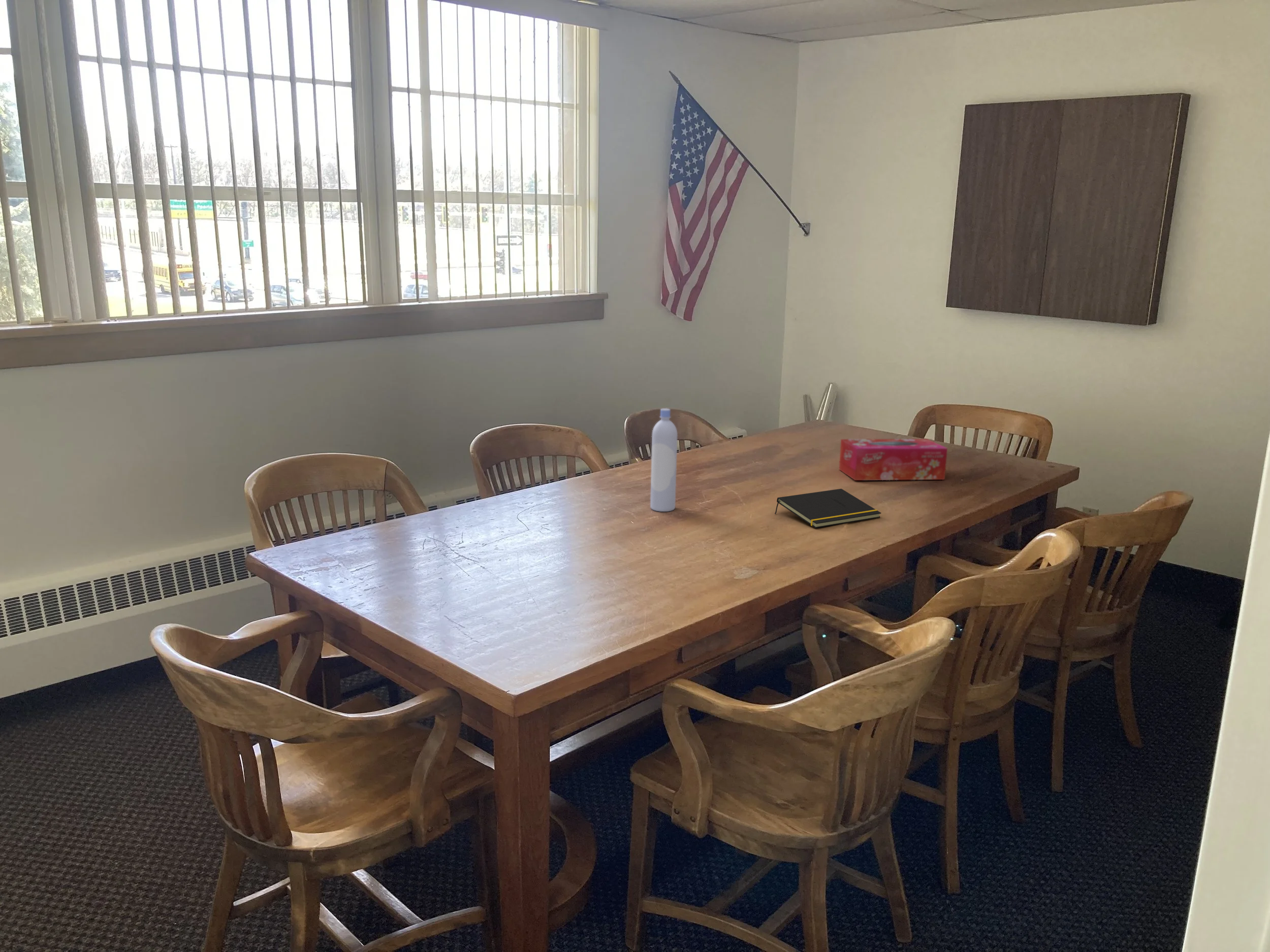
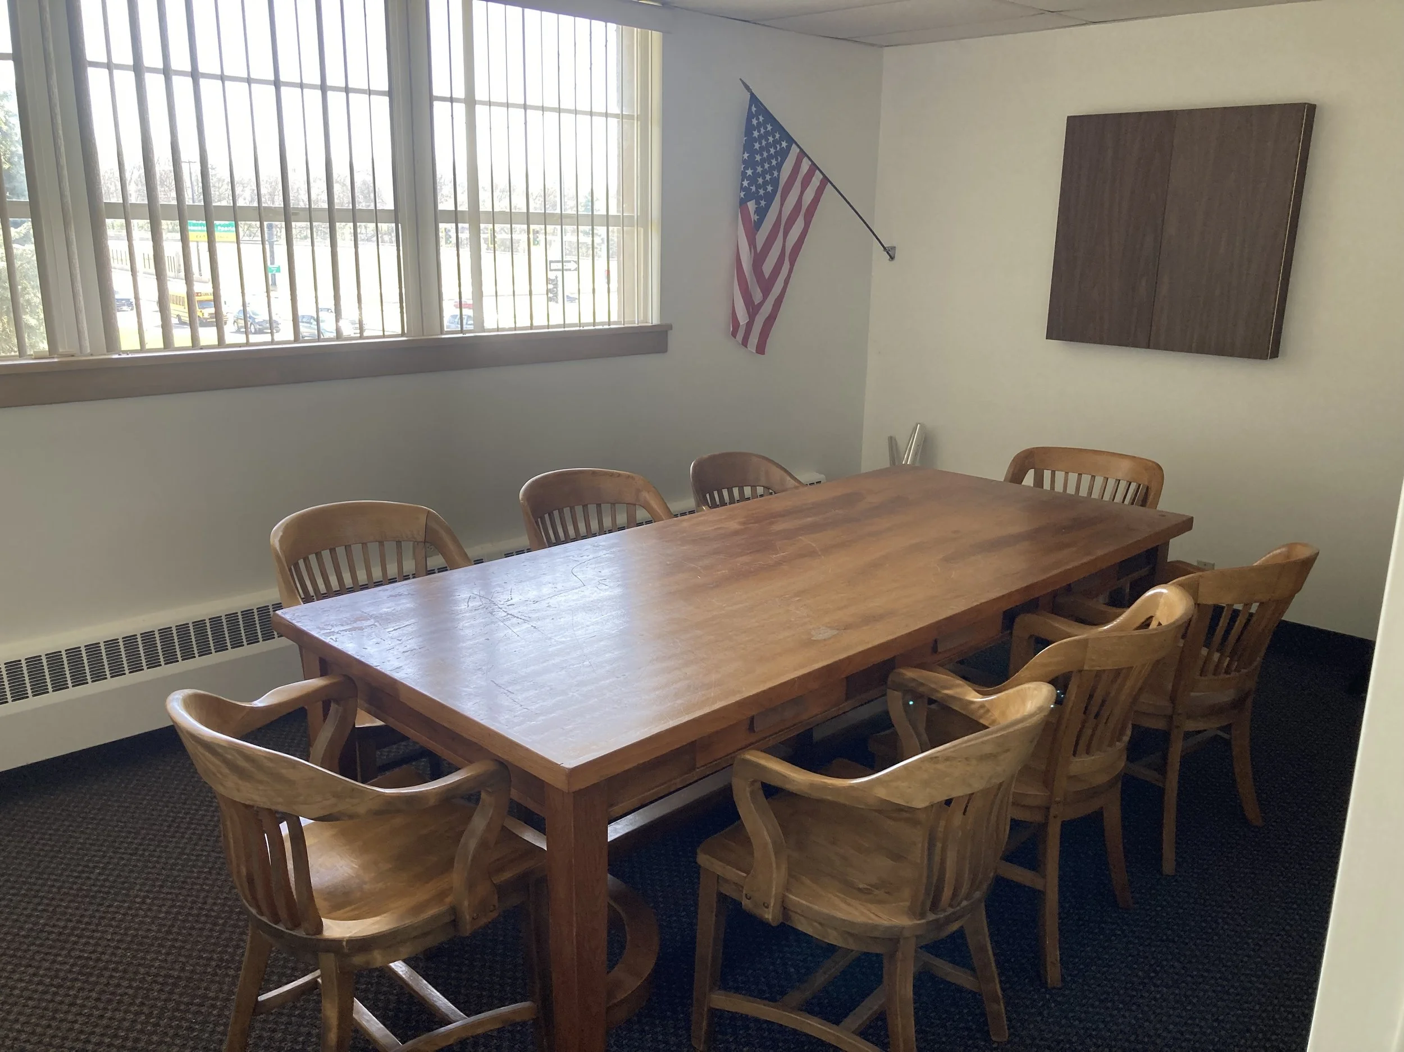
- bottle [650,408,678,512]
- tissue box [838,438,948,481]
- notepad [774,488,882,529]
